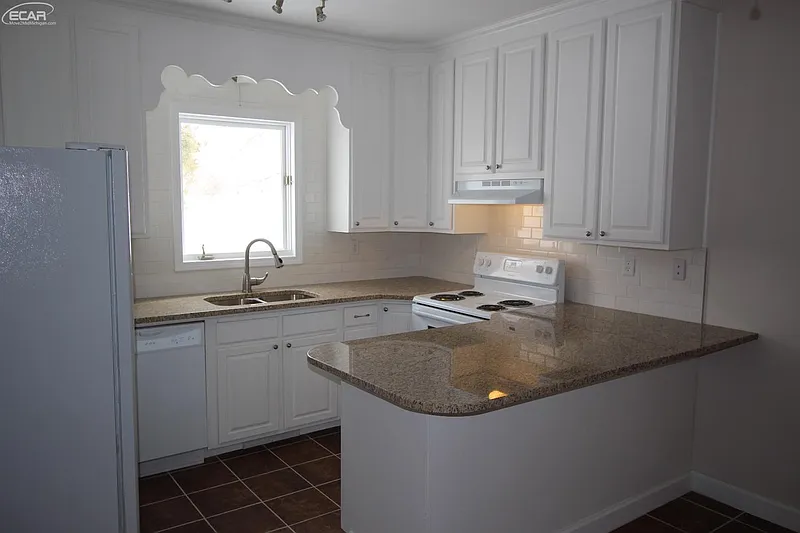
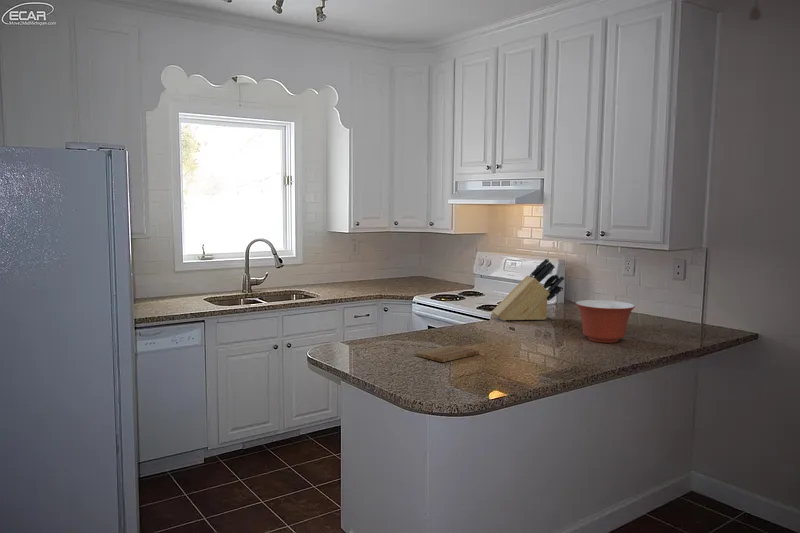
+ cutting board [415,344,480,363]
+ mixing bowl [575,299,636,344]
+ knife block [491,258,565,322]
